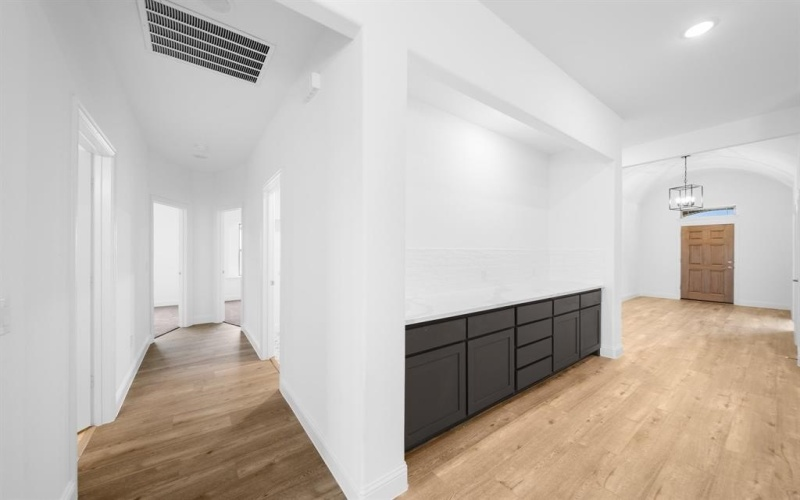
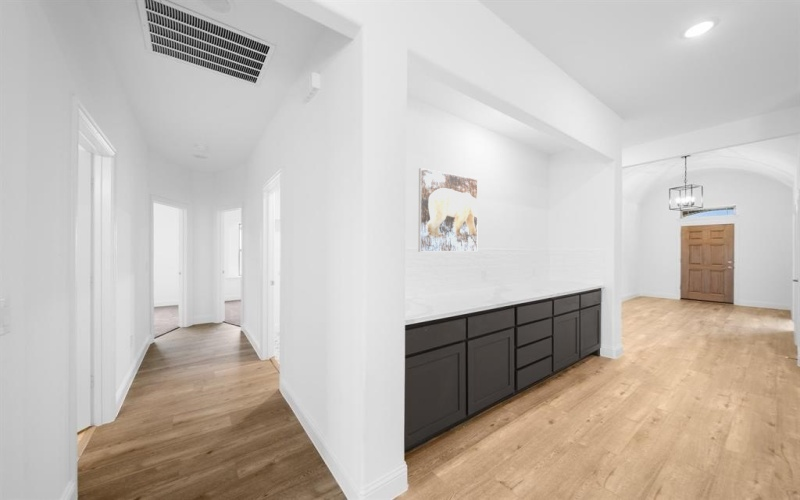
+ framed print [418,167,479,253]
